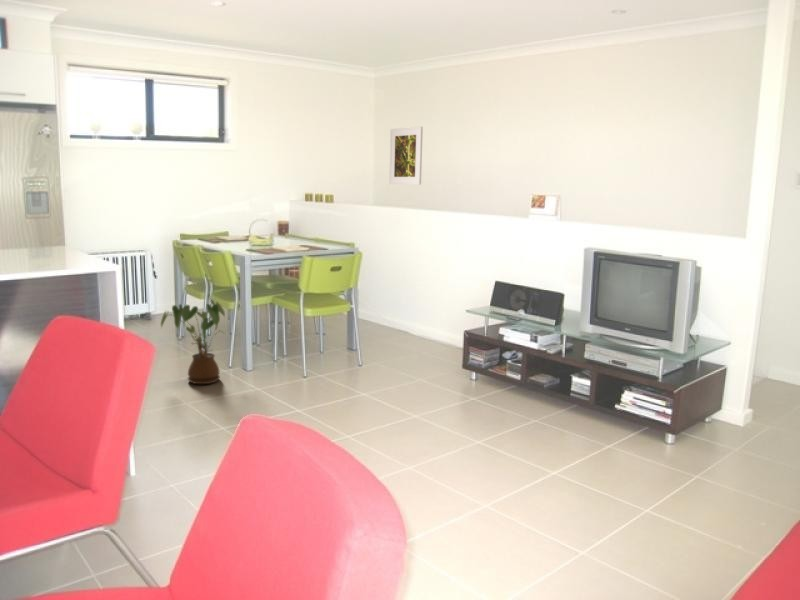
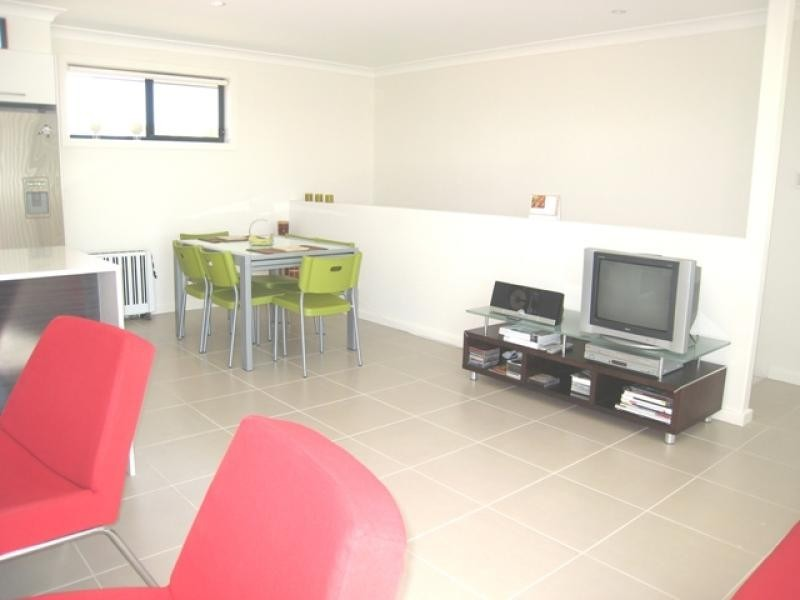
- house plant [160,298,227,385]
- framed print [388,126,424,185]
